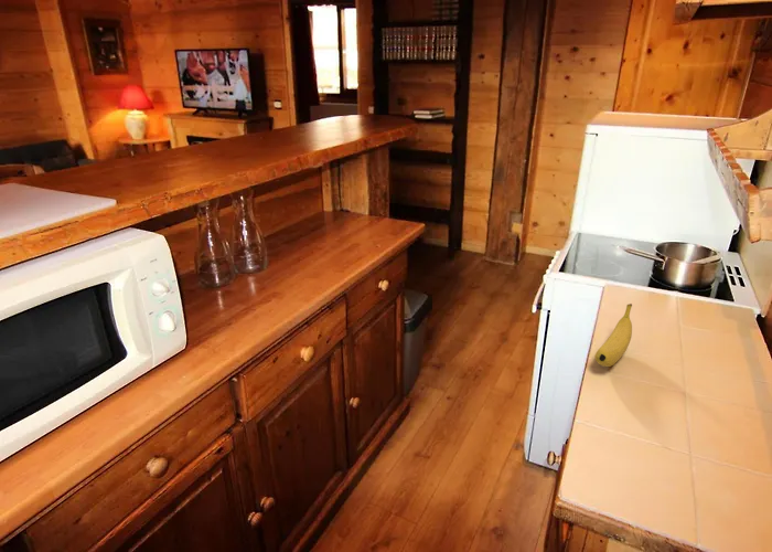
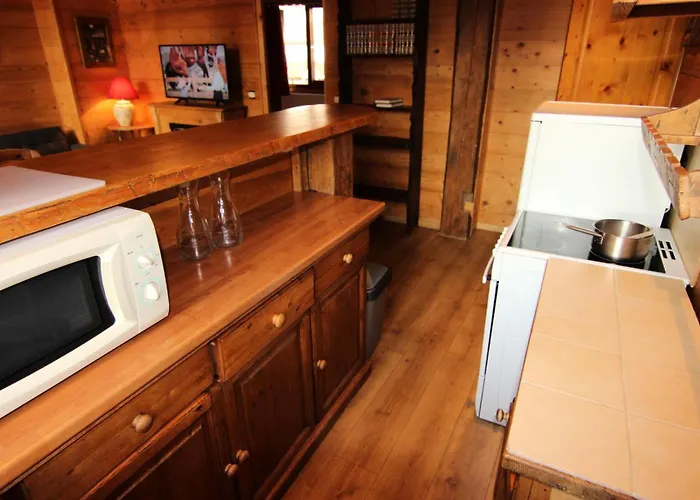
- fruit [593,302,633,368]
